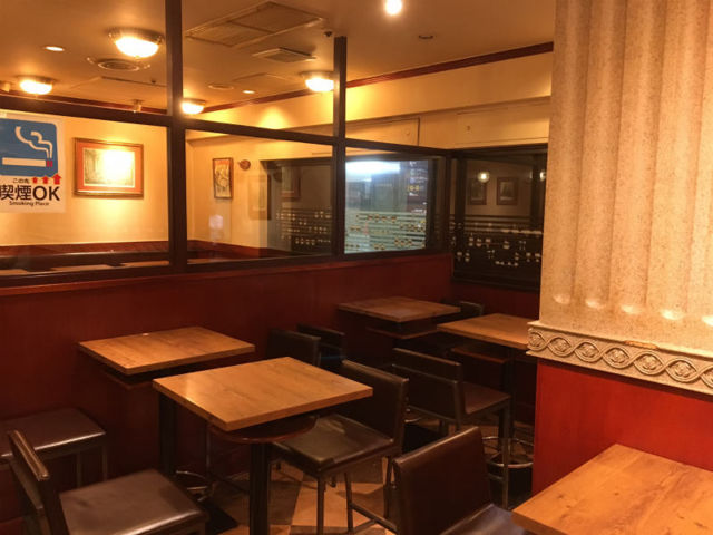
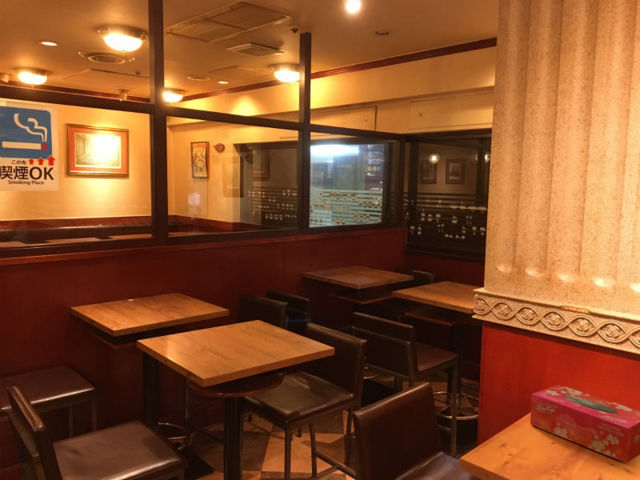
+ tissue box [529,384,640,464]
